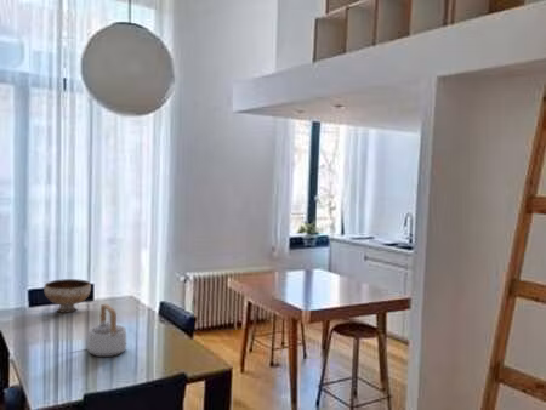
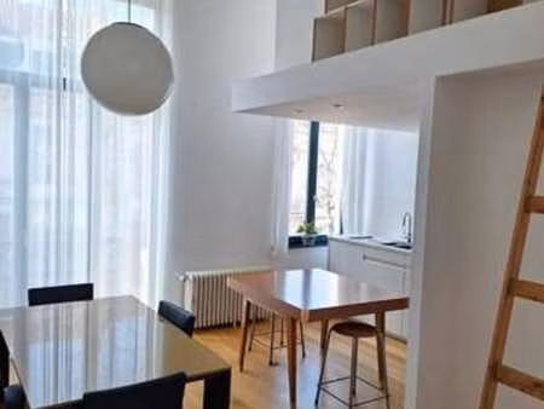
- teapot [86,303,127,358]
- bowl [42,278,92,314]
